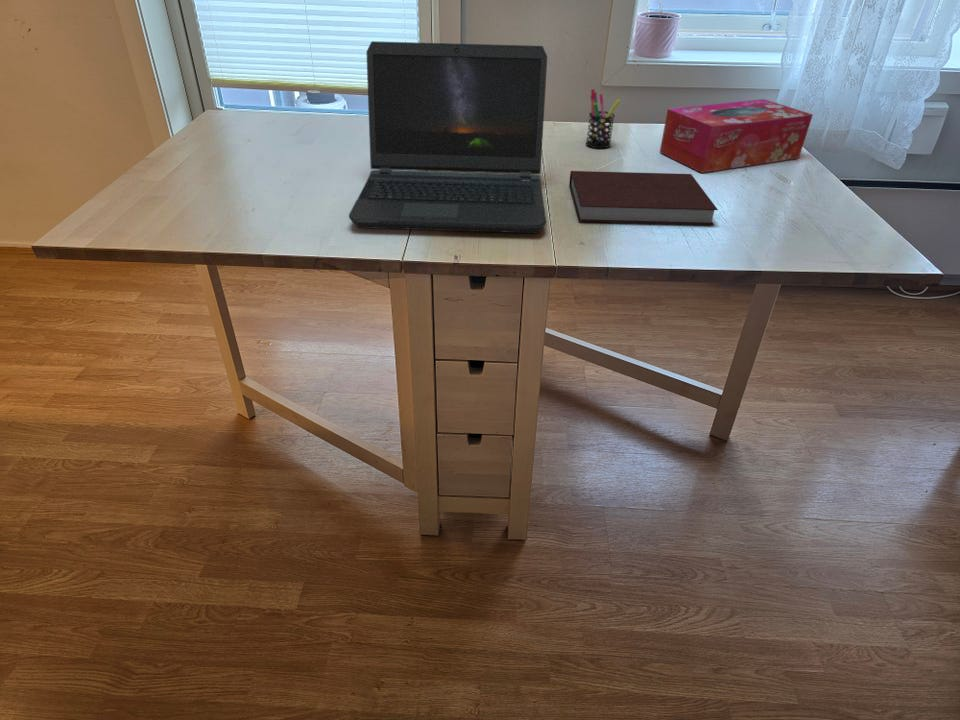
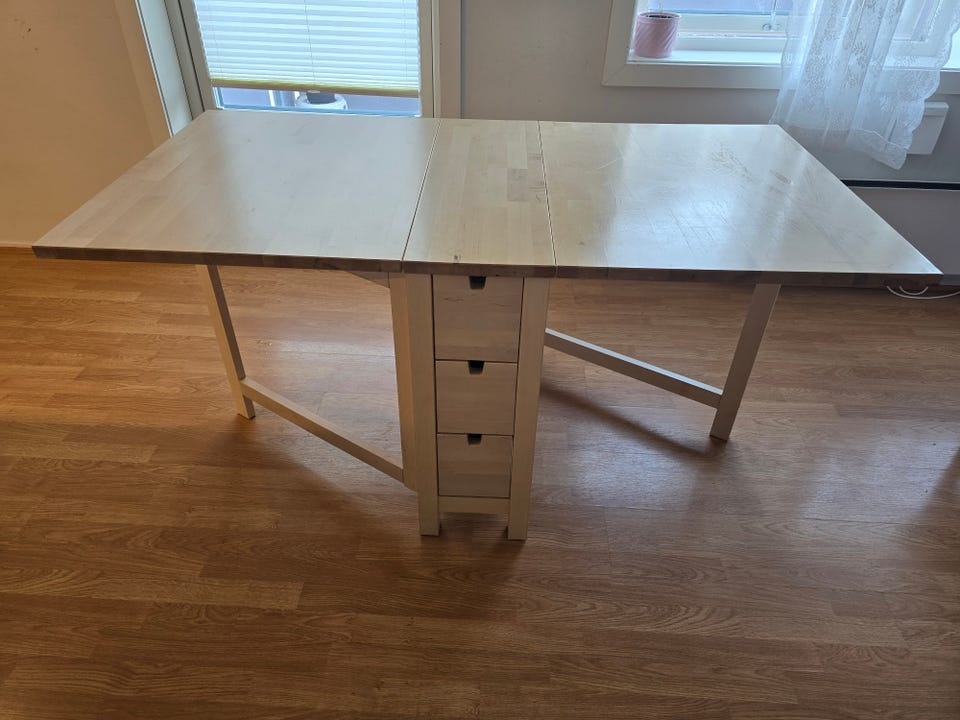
- tissue box [659,98,814,174]
- notebook [568,170,718,226]
- pen holder [585,88,621,149]
- laptop computer [348,40,548,234]
